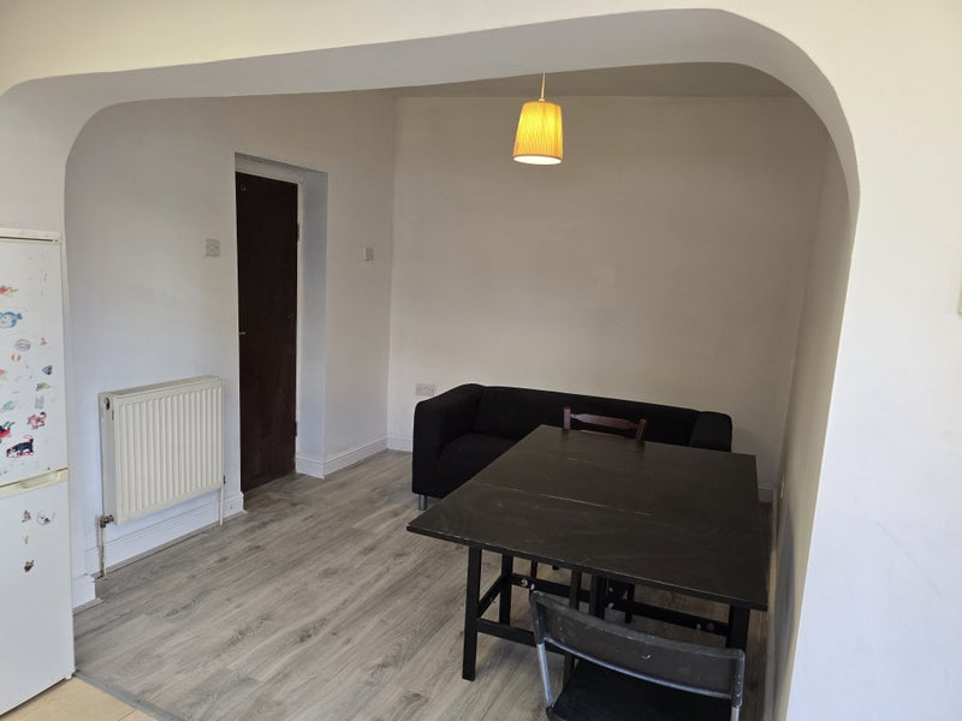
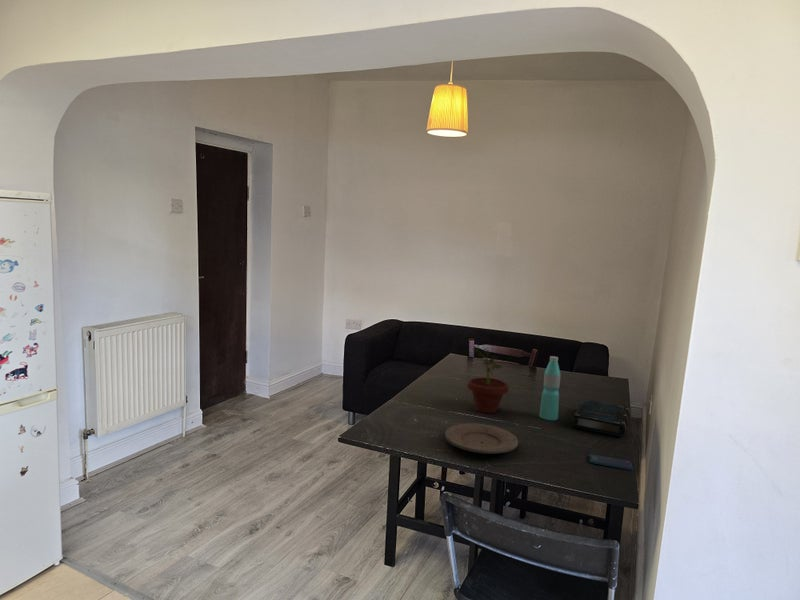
+ book [571,398,630,438]
+ water bottle [538,355,562,421]
+ plate [444,422,519,455]
+ smartphone [588,453,634,471]
+ potted plant [466,346,510,414]
